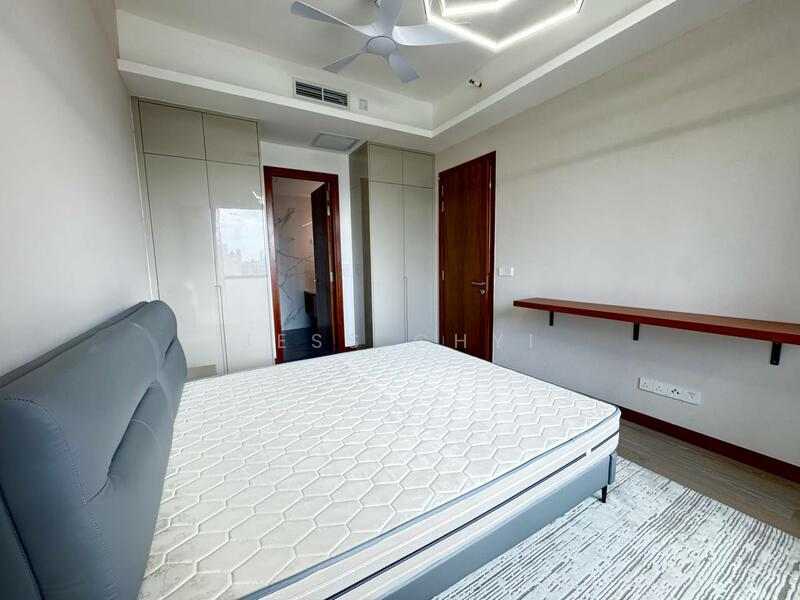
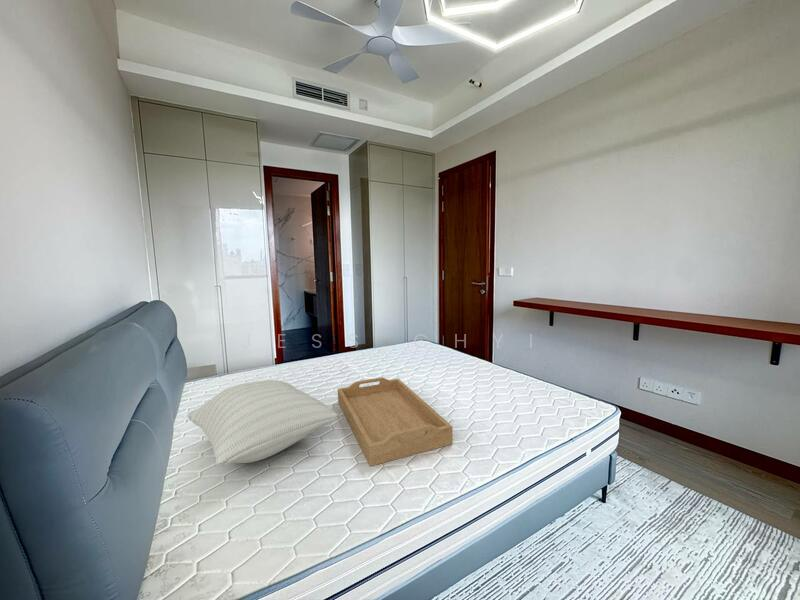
+ serving tray [337,376,453,467]
+ pillow [187,379,340,468]
